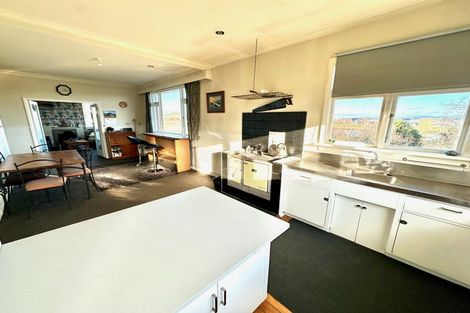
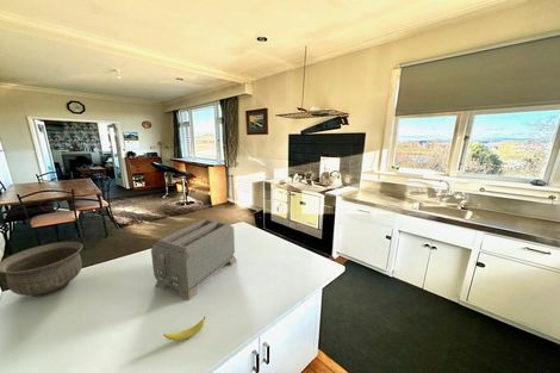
+ toaster [150,218,238,301]
+ bowl [0,241,85,298]
+ banana [162,316,206,342]
